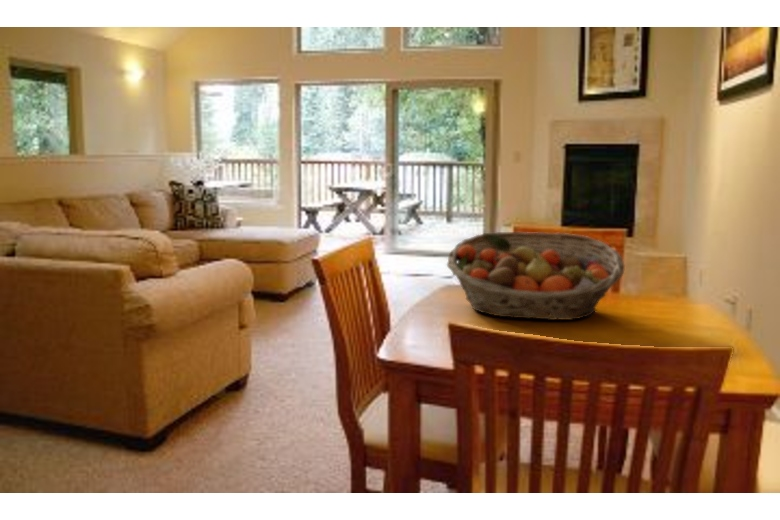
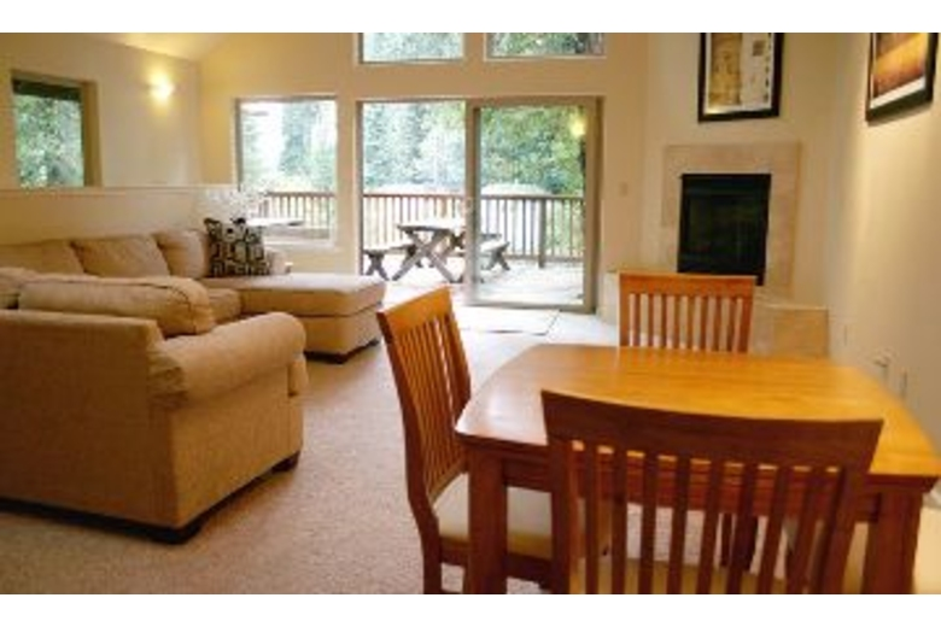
- fruit basket [446,231,626,321]
